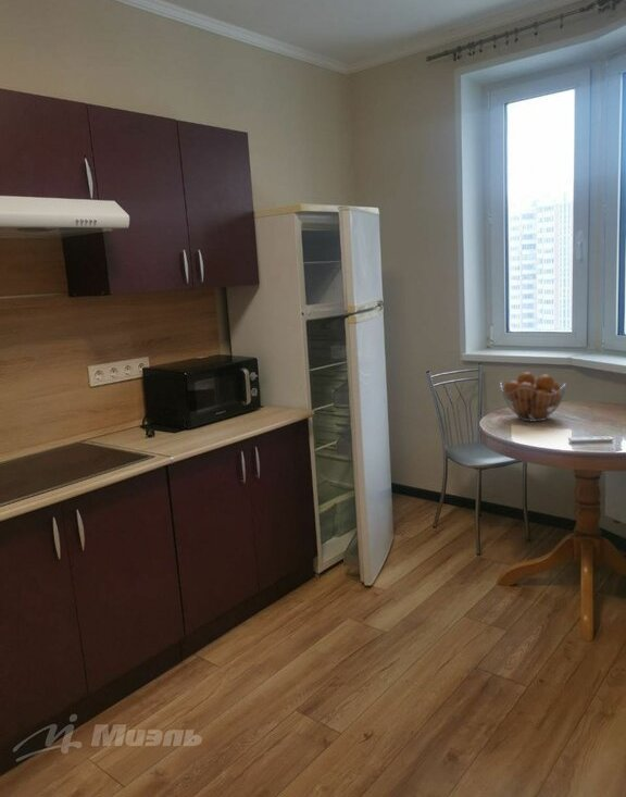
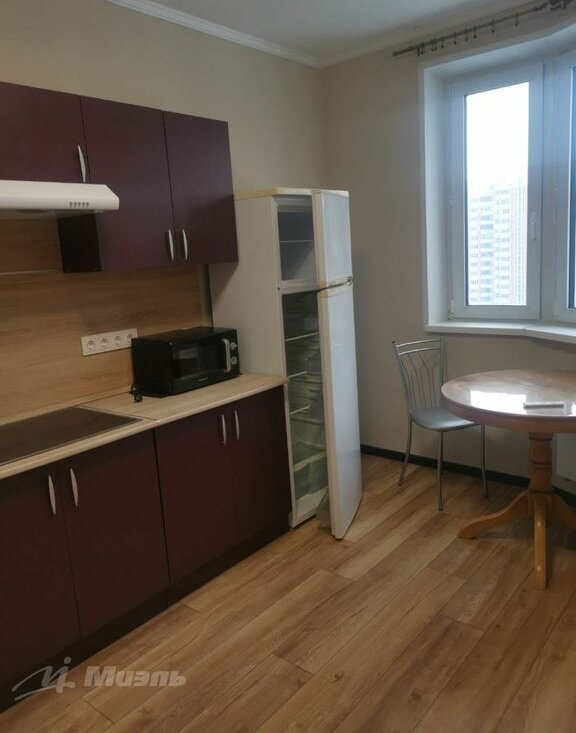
- fruit basket [499,371,568,422]
